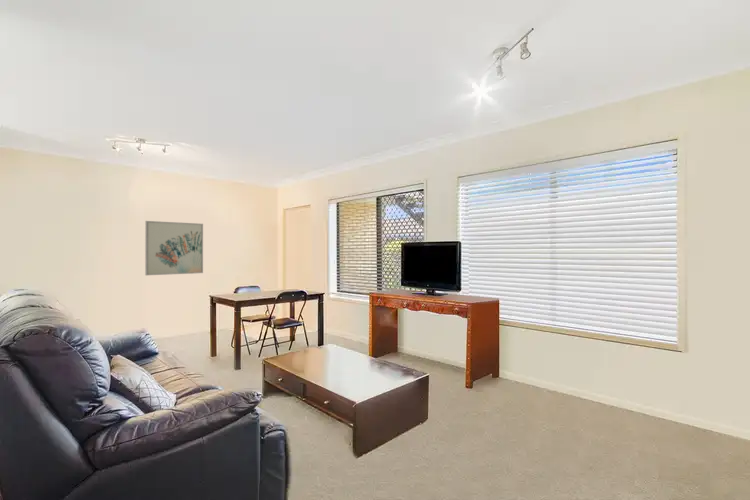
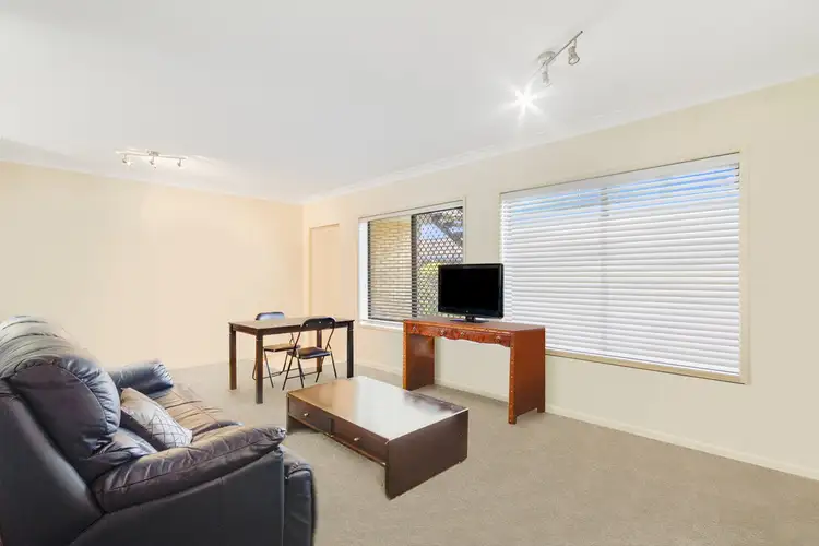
- wall art [144,220,204,276]
